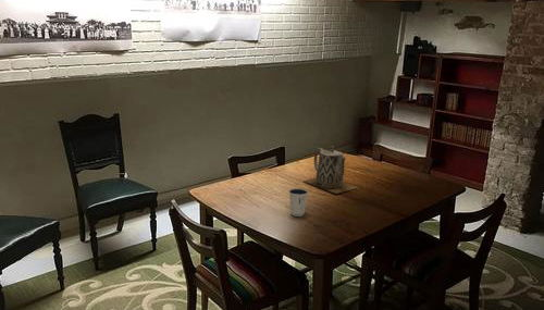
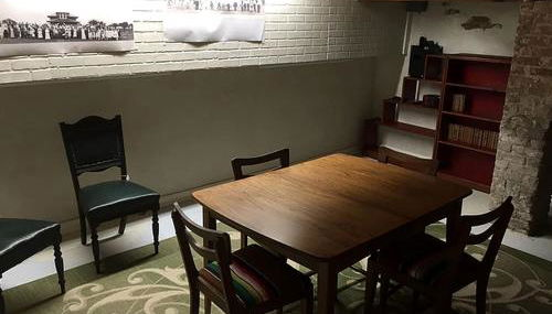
- teapot [302,145,360,195]
- dixie cup [288,187,309,218]
